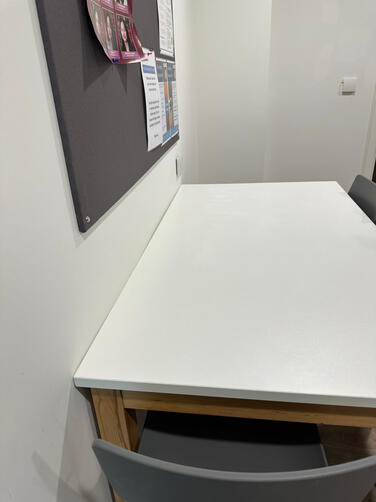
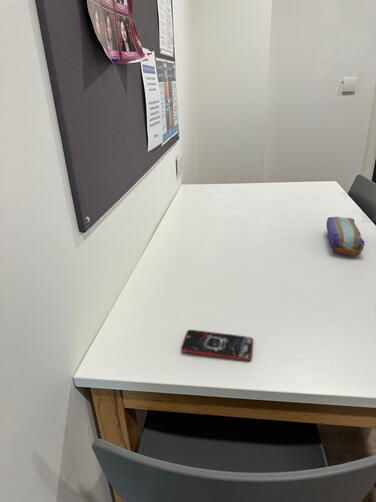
+ smartphone [180,329,254,362]
+ pencil case [325,216,365,257]
